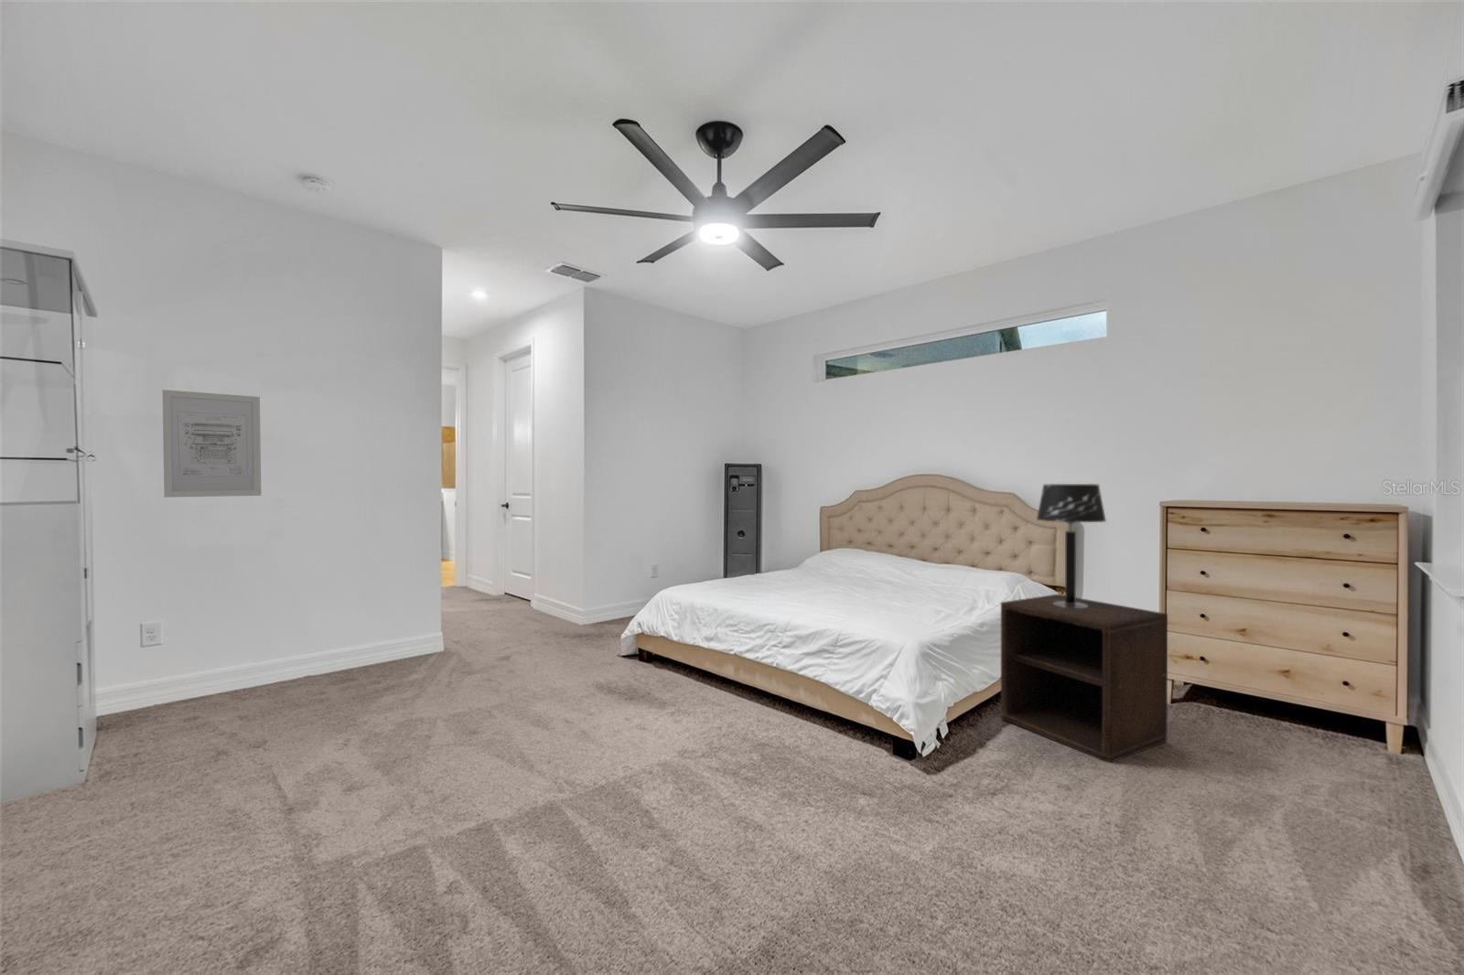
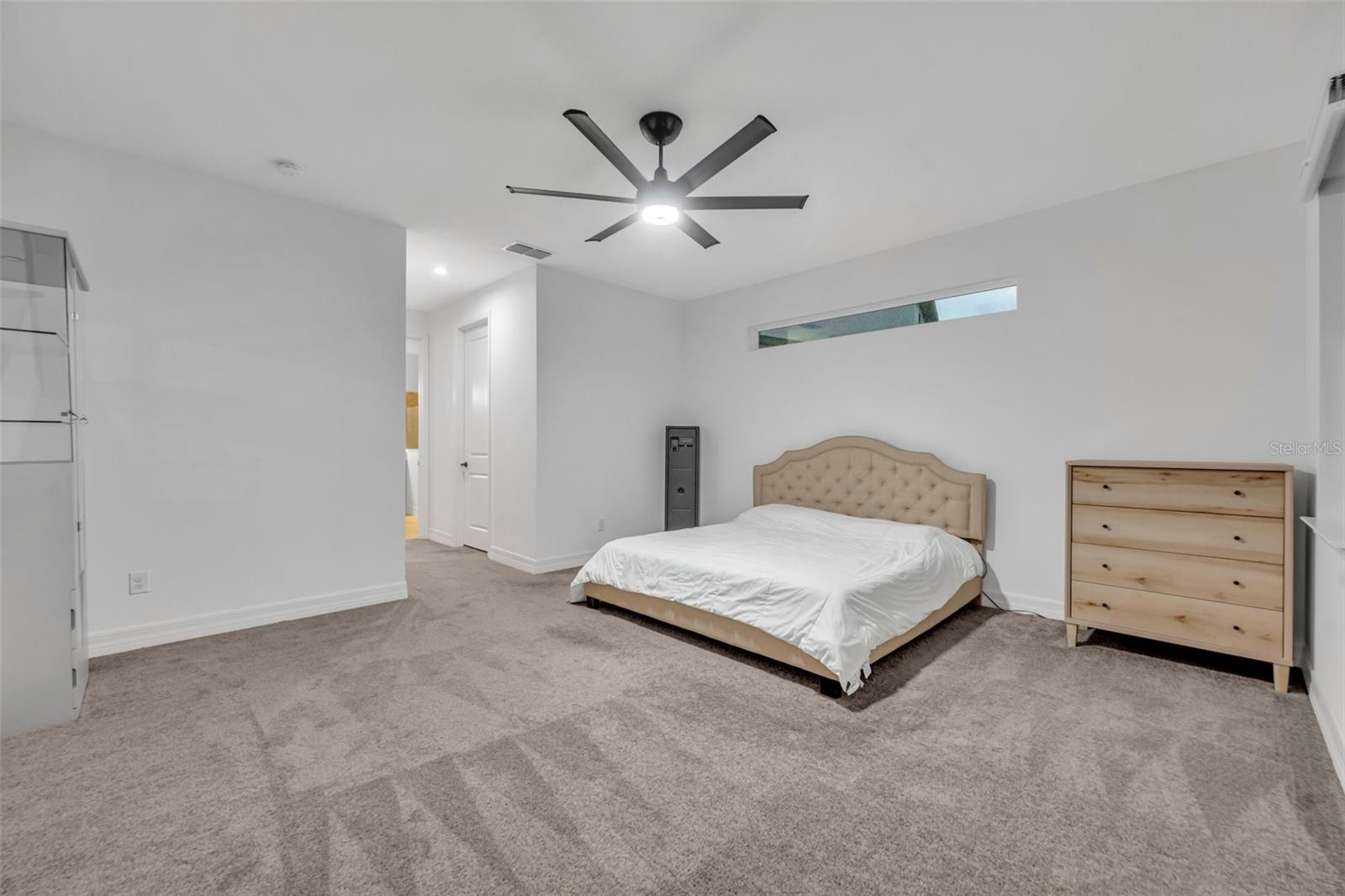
- wall art [162,388,261,498]
- table lamp [1036,483,1107,608]
- nightstand [1000,594,1168,764]
